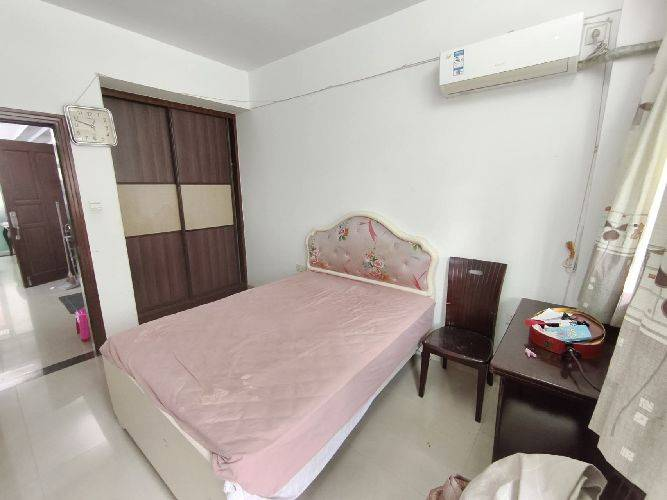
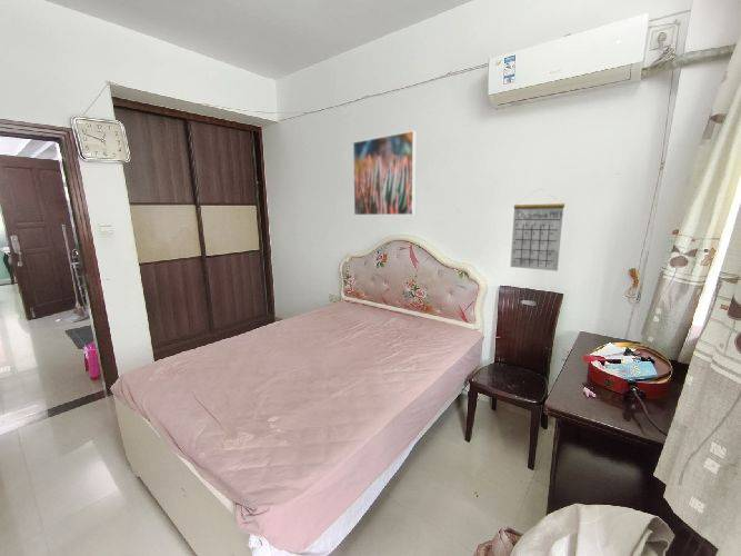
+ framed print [352,130,417,216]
+ calendar [509,188,565,272]
